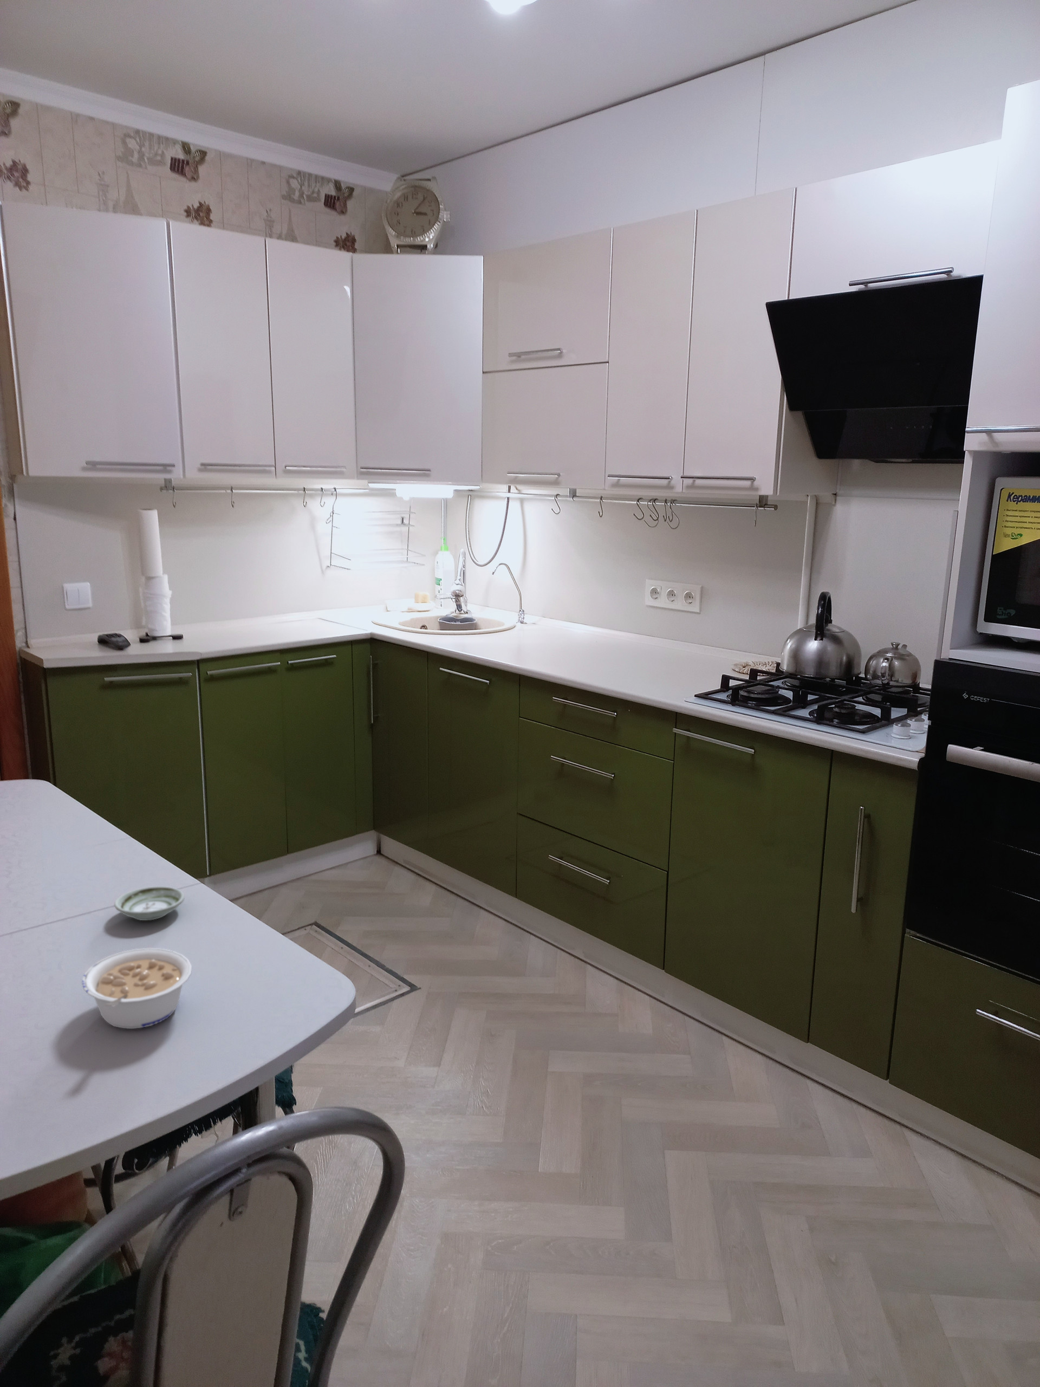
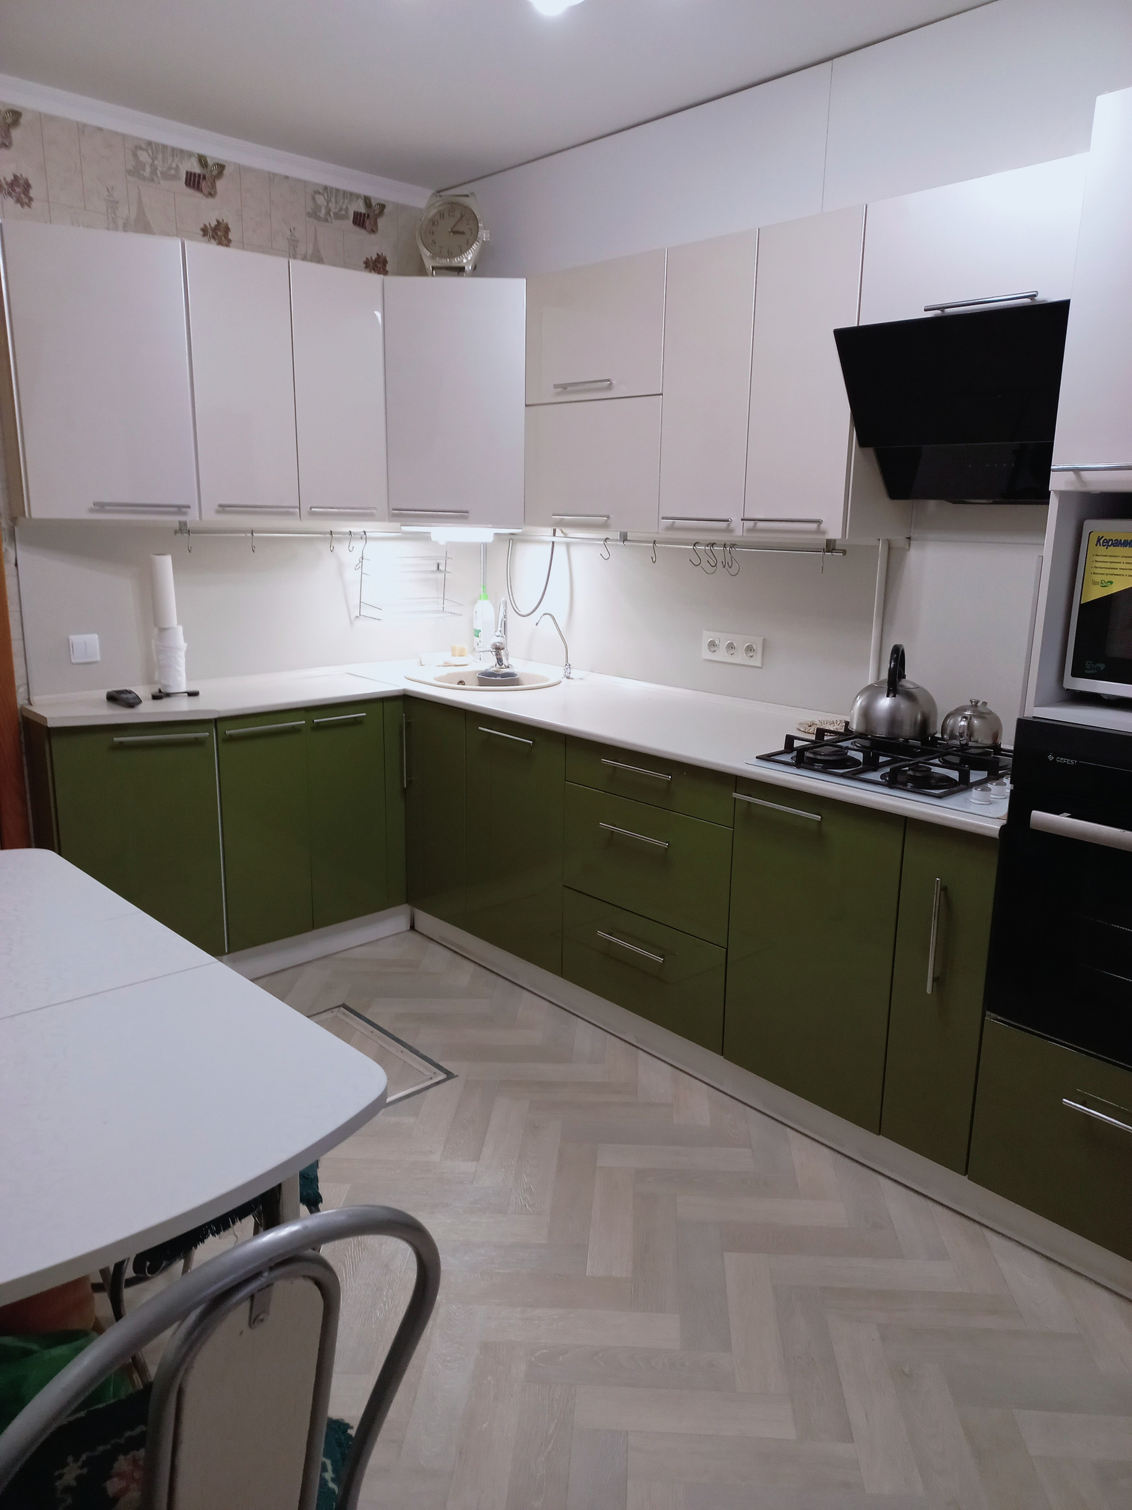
- saucer [114,886,186,921]
- legume [81,948,192,1030]
